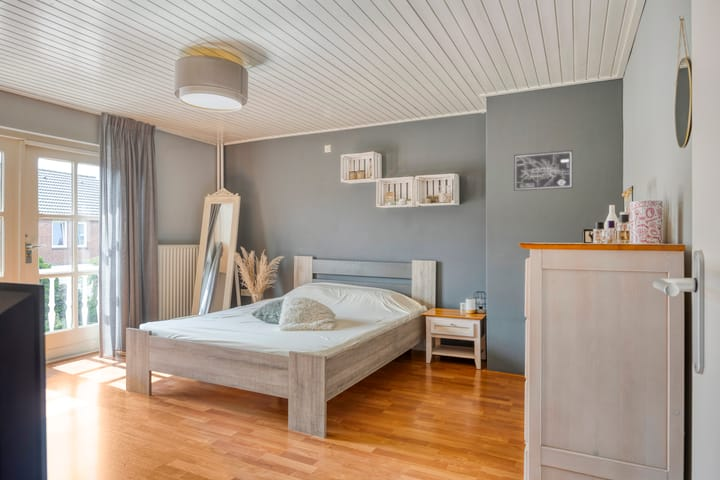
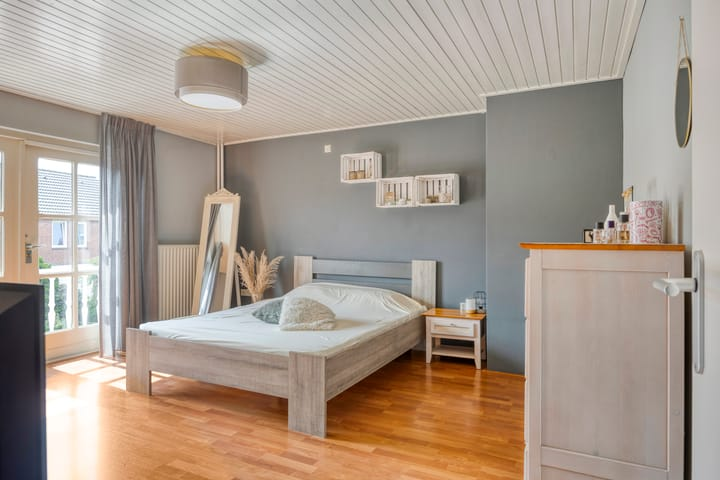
- wall art [513,149,573,192]
